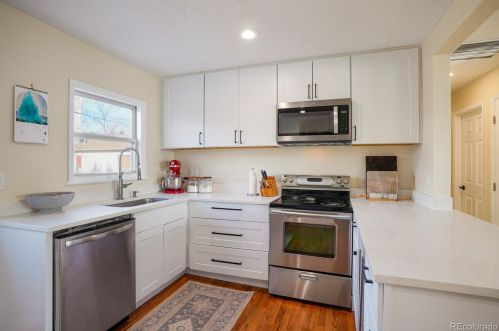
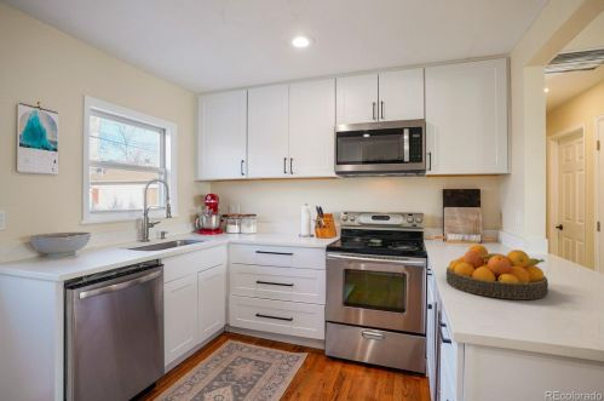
+ fruit bowl [445,244,550,300]
